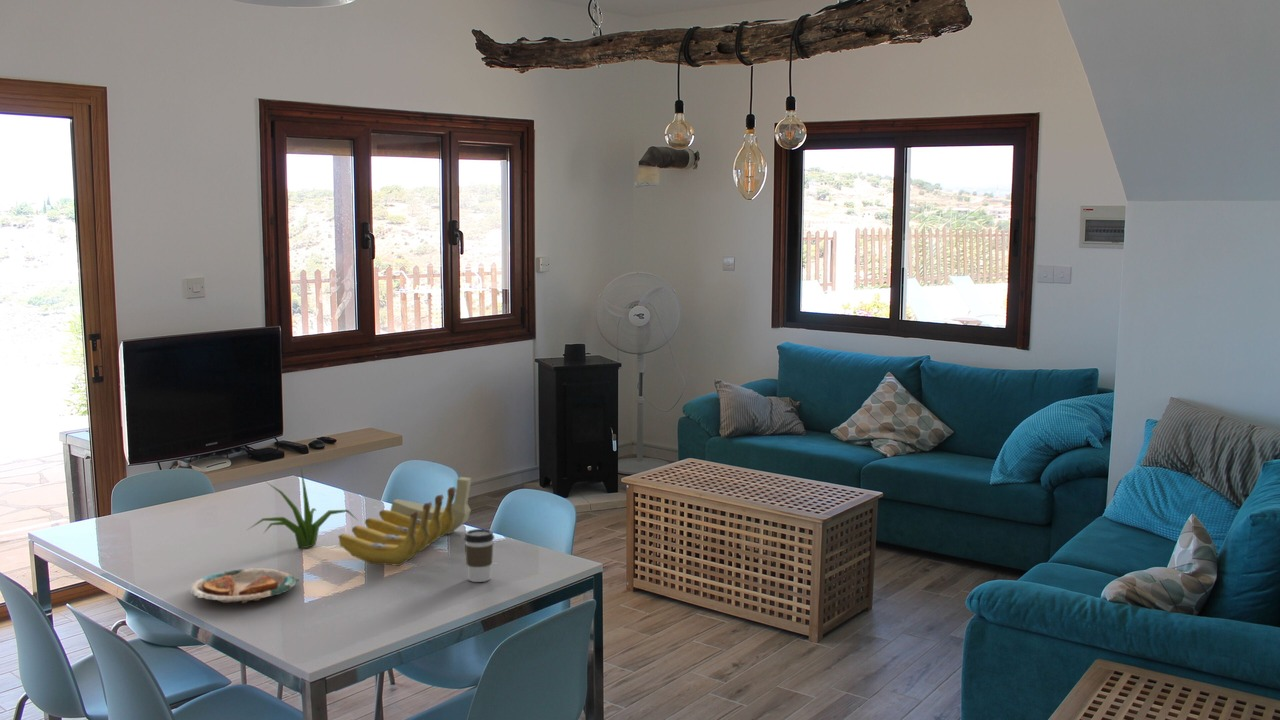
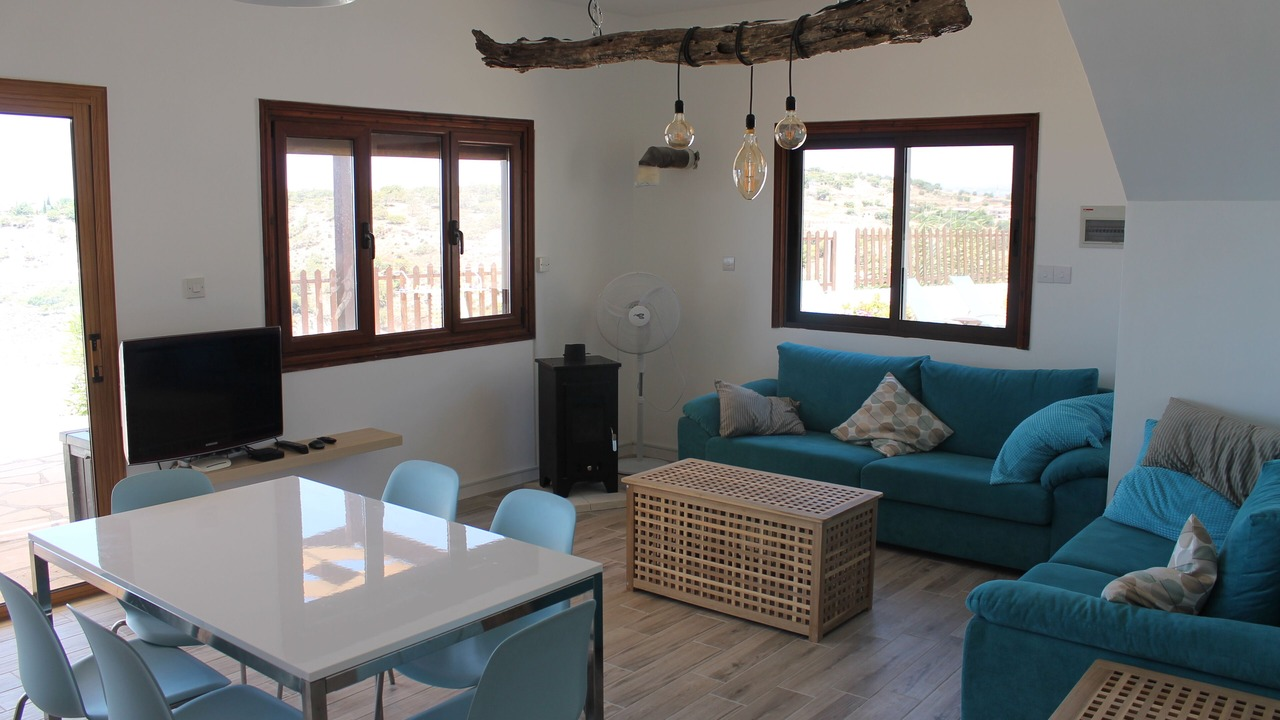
- banana [337,476,472,567]
- coffee cup [463,528,495,583]
- plate [189,567,300,604]
- plant [245,469,358,549]
